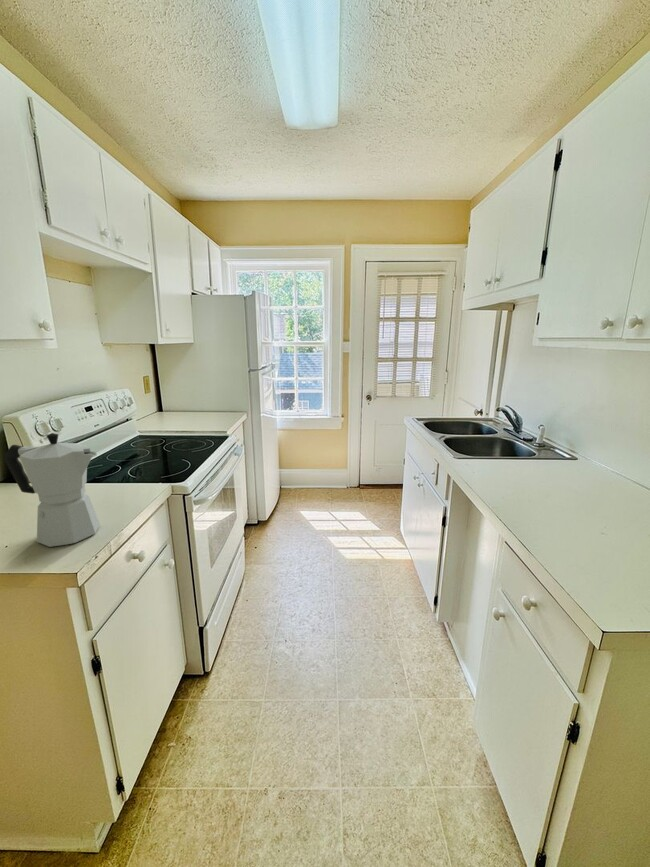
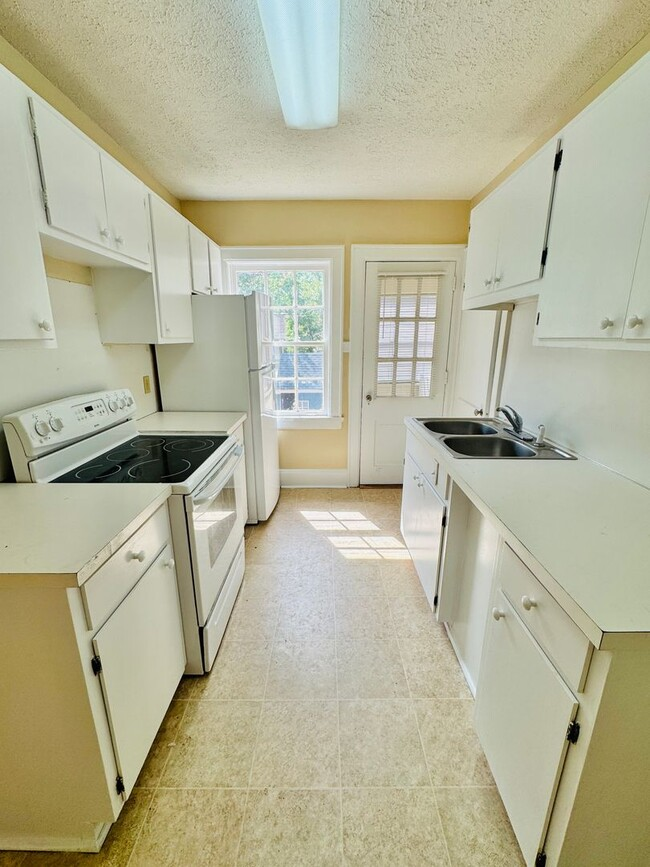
- moka pot [2,432,101,548]
